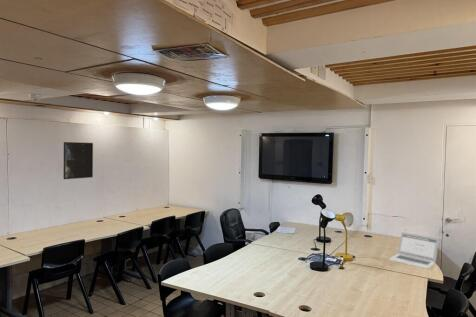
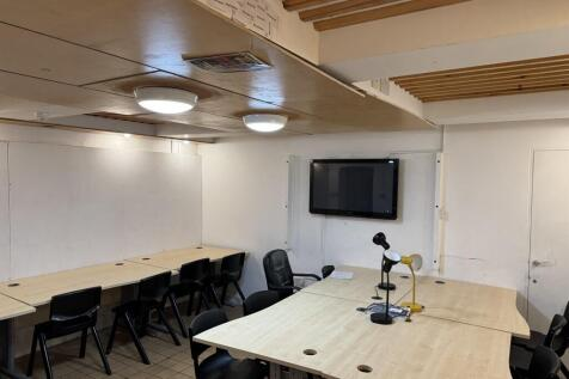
- laptop [389,231,440,270]
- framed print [62,141,94,180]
